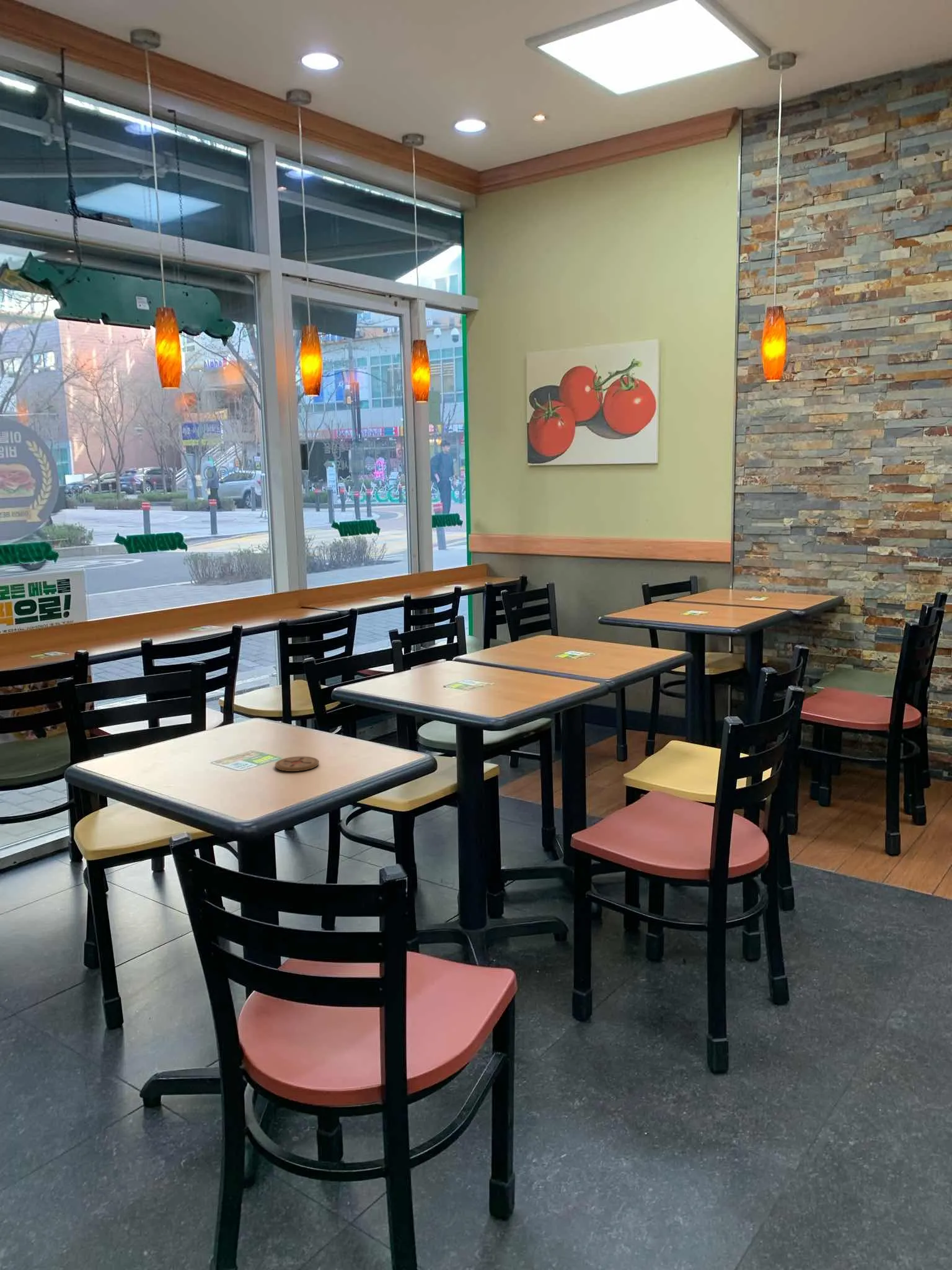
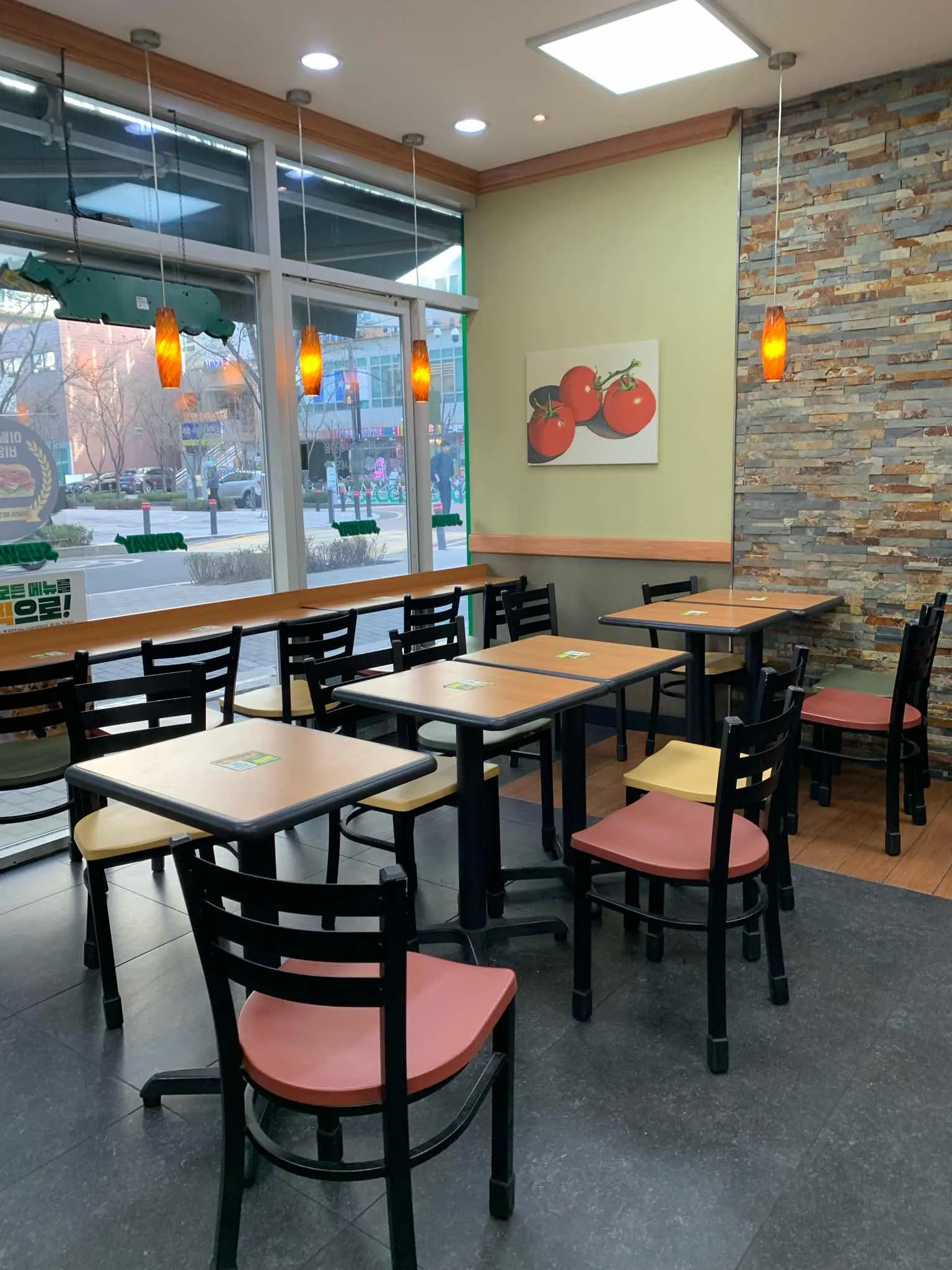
- coaster [275,756,320,772]
